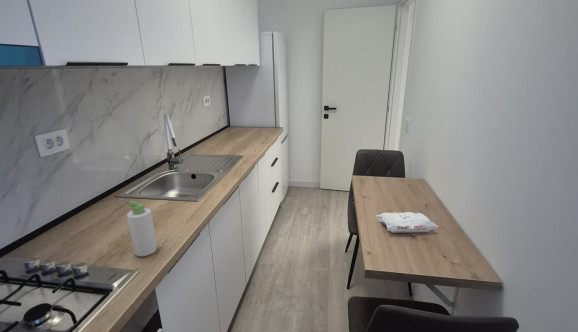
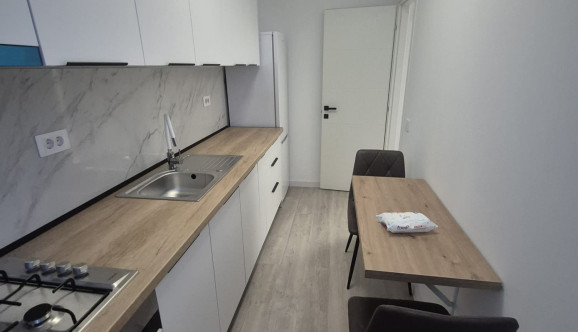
- bottle [118,197,158,257]
